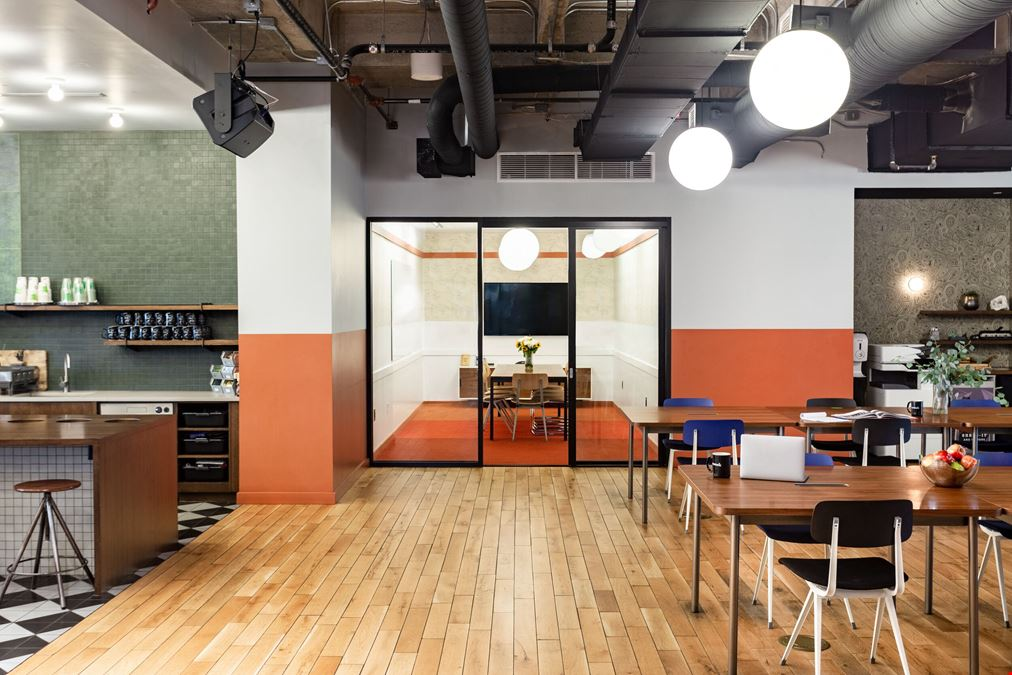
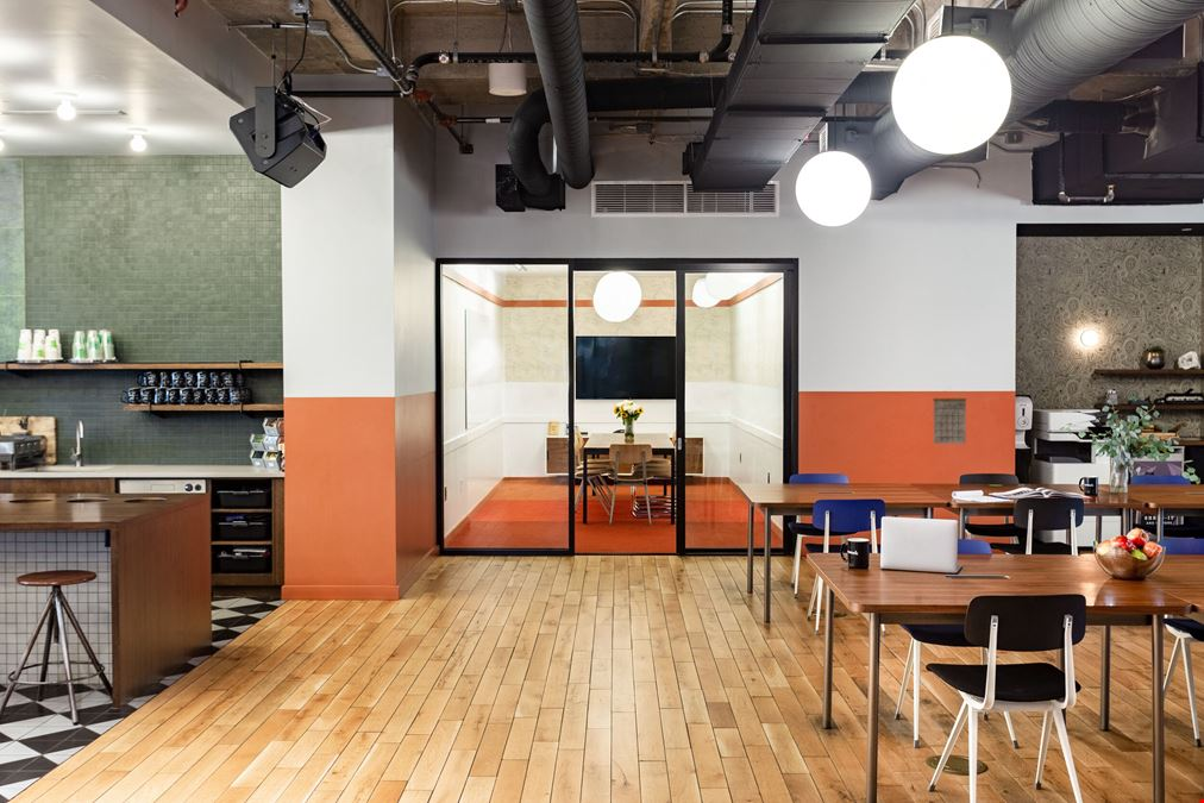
+ calendar [932,388,967,445]
